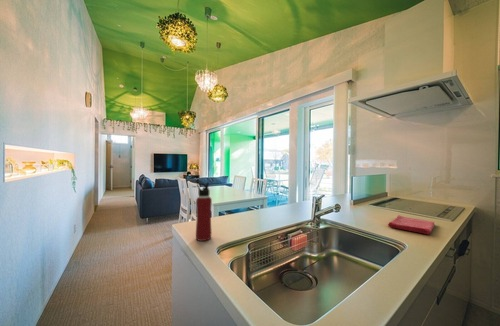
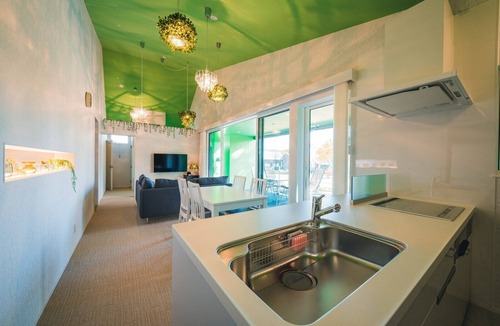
- dish towel [387,214,435,235]
- water bottle [195,182,213,242]
